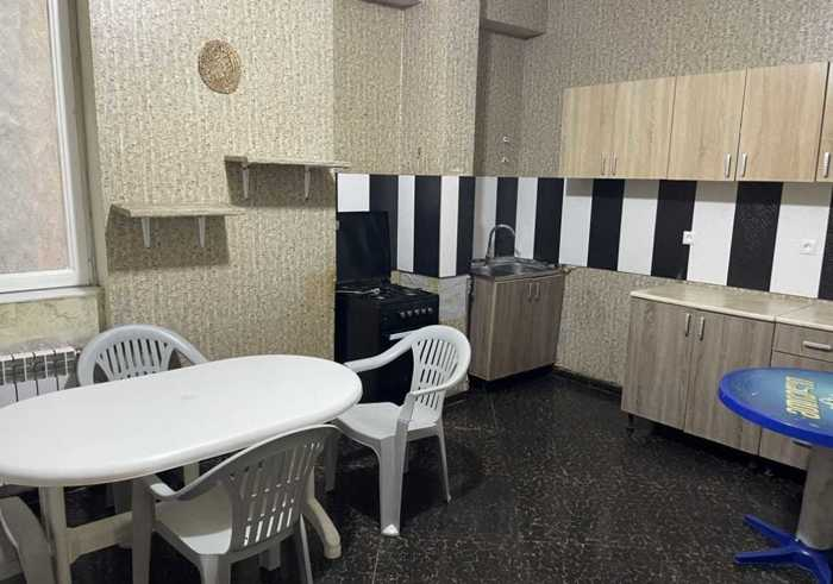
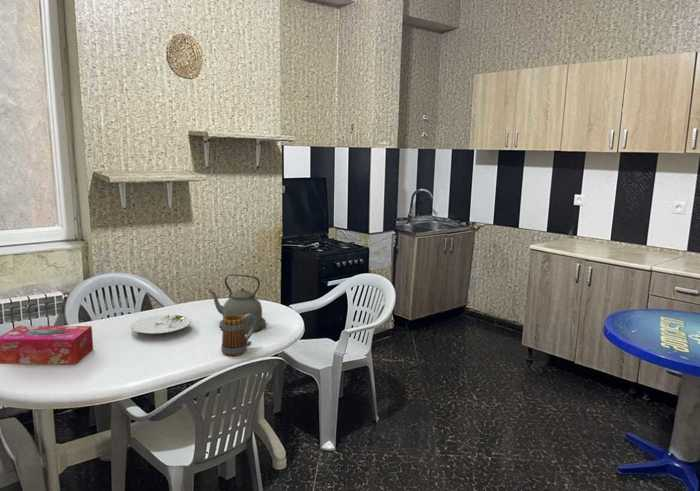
+ plate [130,314,192,335]
+ kettle [207,273,267,334]
+ tissue box [0,325,94,365]
+ mug [220,314,256,357]
